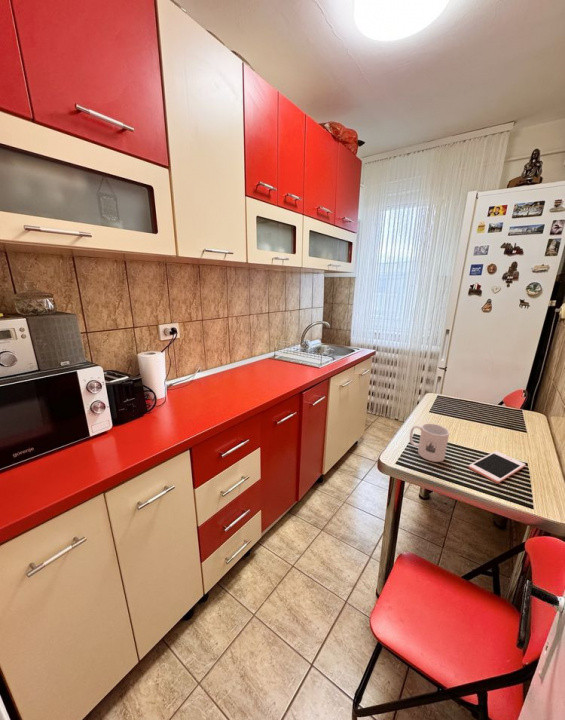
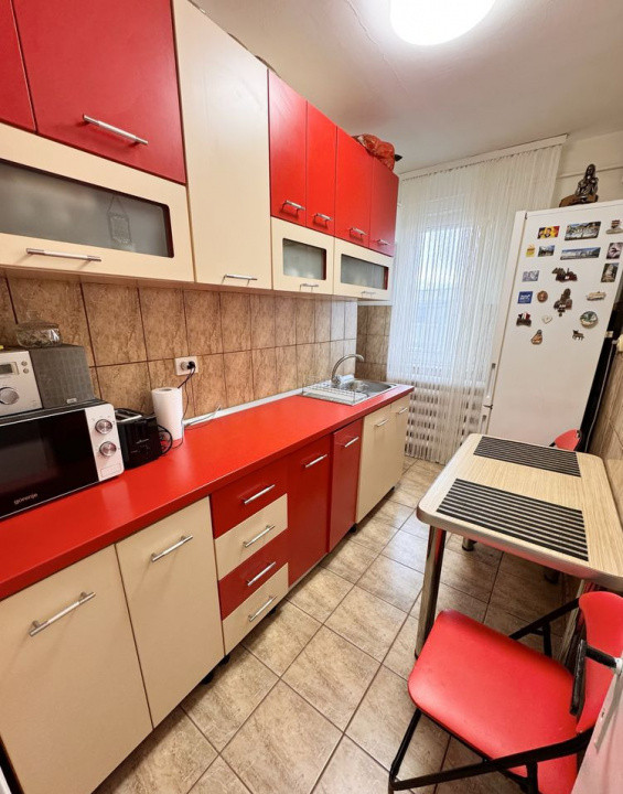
- cell phone [468,450,527,484]
- mug [409,422,450,463]
